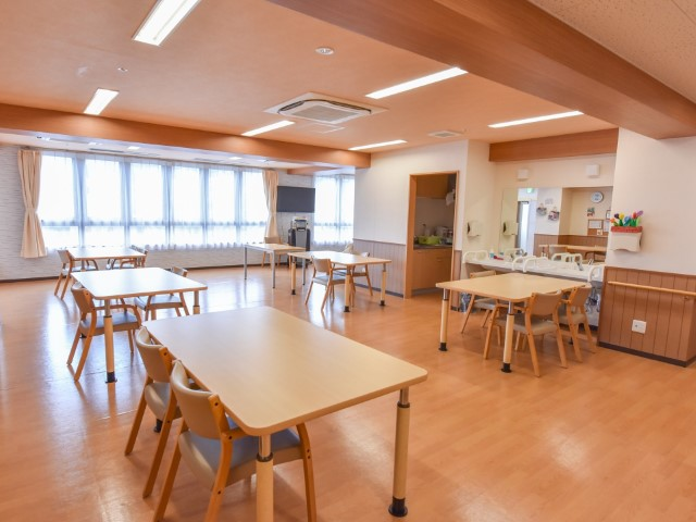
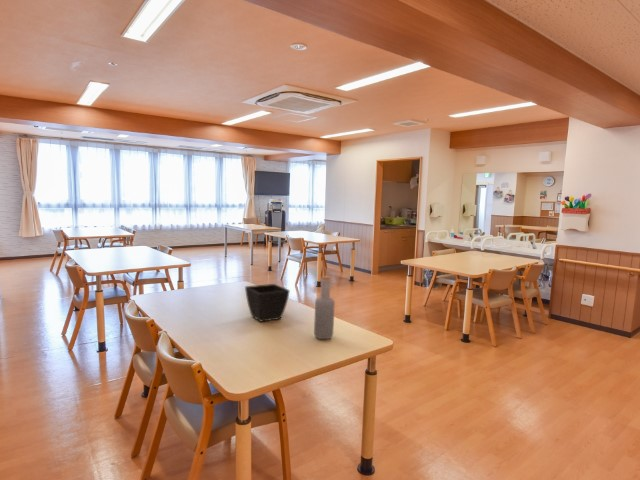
+ flower pot [244,283,291,323]
+ bottle [313,275,336,340]
